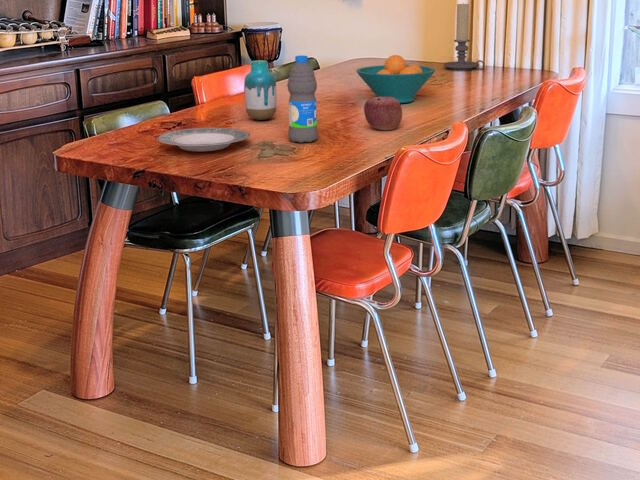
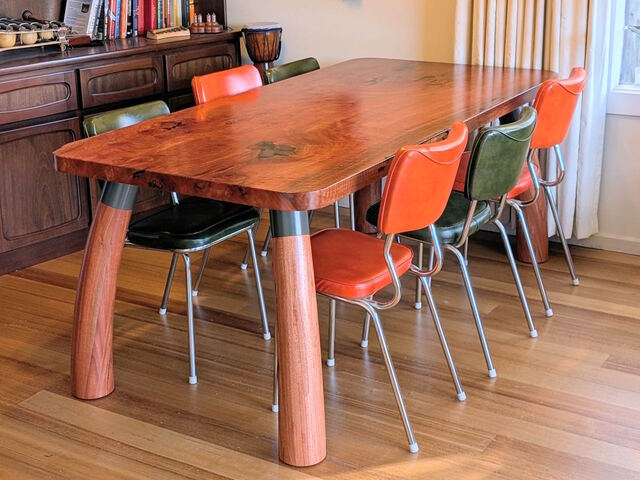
- plate [156,127,251,153]
- apple [363,96,403,131]
- vase [243,59,278,121]
- fruit bowl [355,54,436,104]
- candle holder [443,2,486,71]
- water bottle [286,55,319,144]
